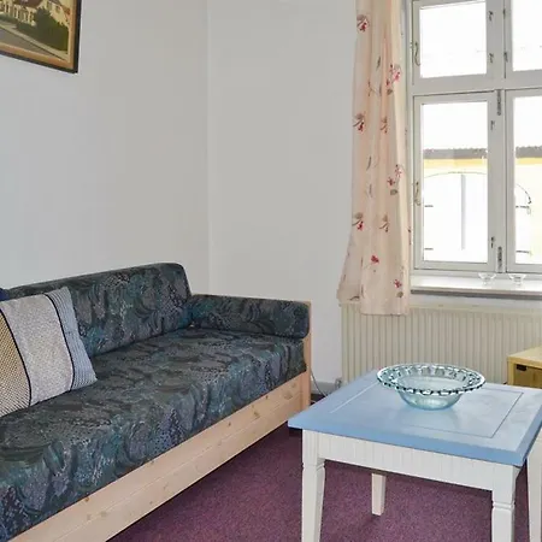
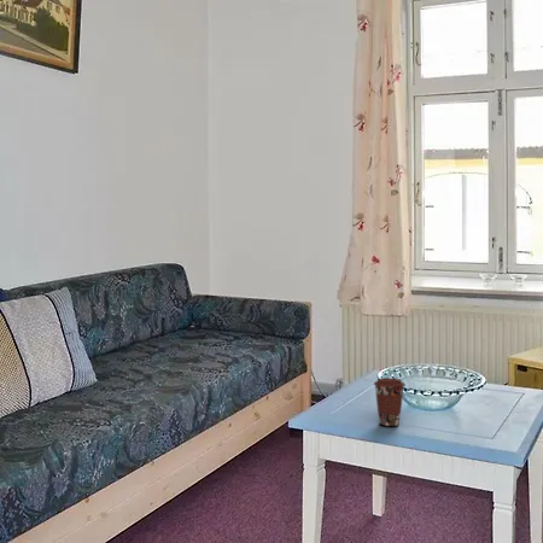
+ coffee cup [373,376,407,427]
